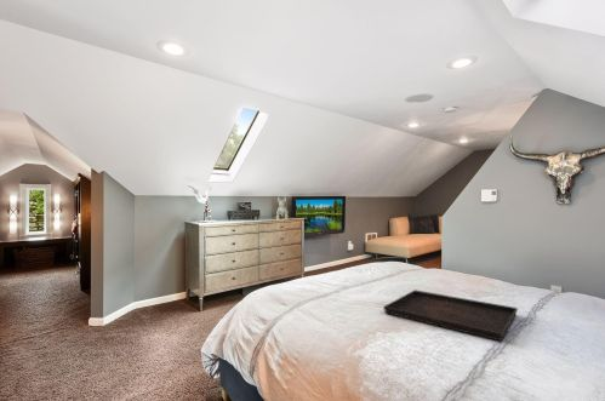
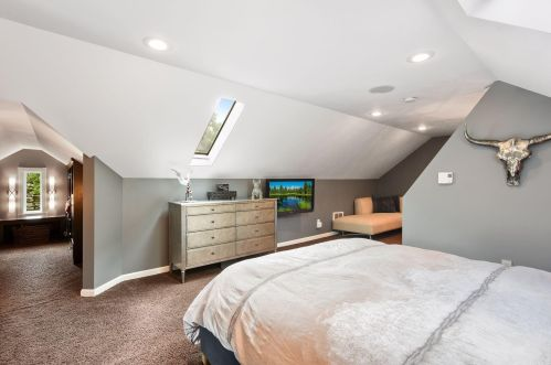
- serving tray [382,288,519,342]
